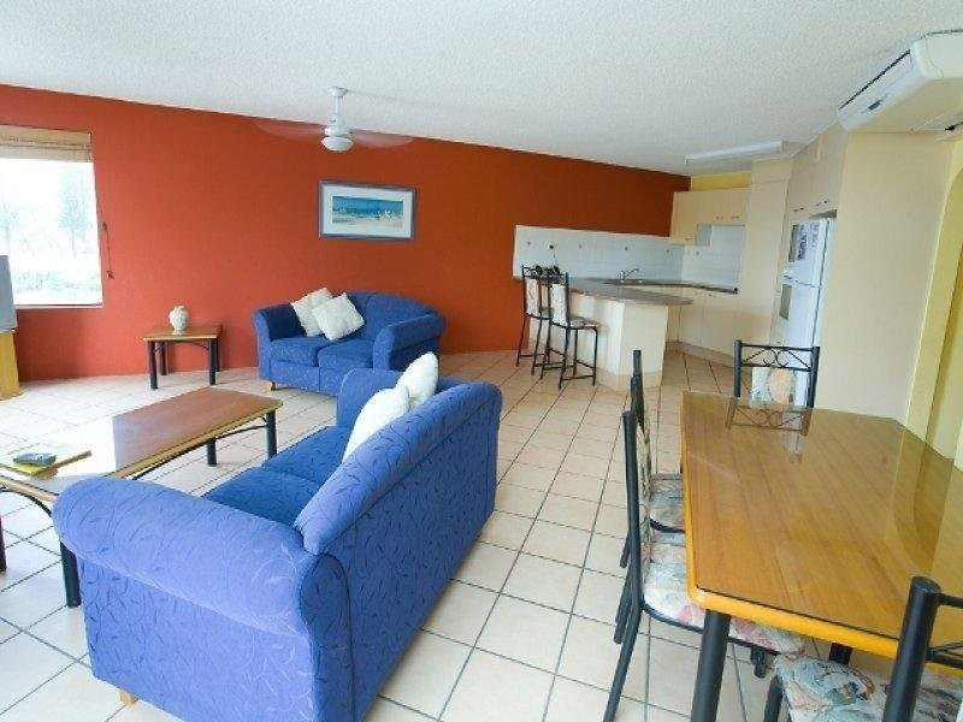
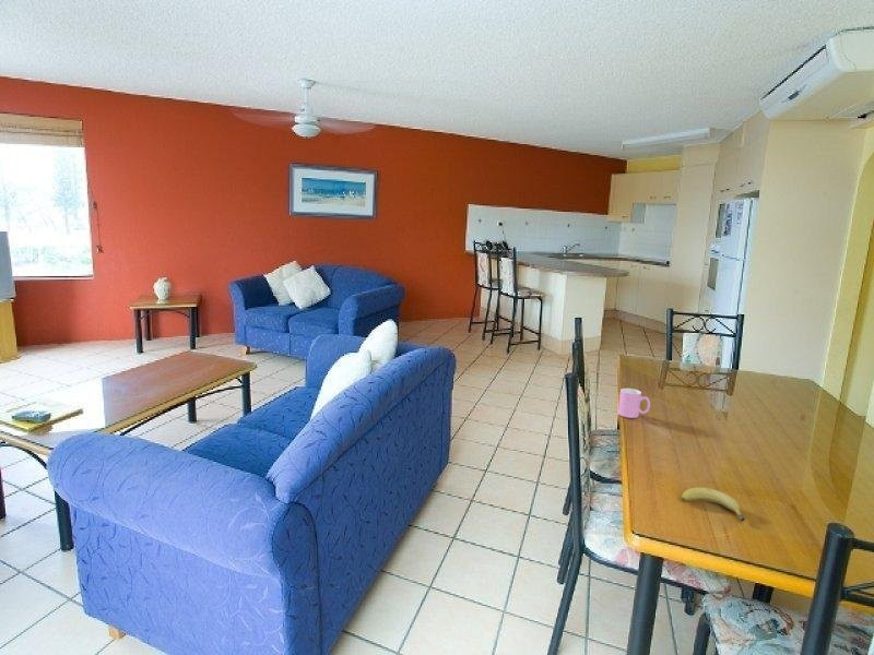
+ cup [617,388,651,419]
+ fruit [681,487,746,522]
